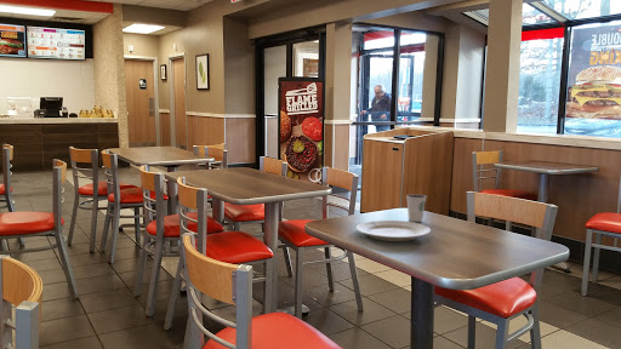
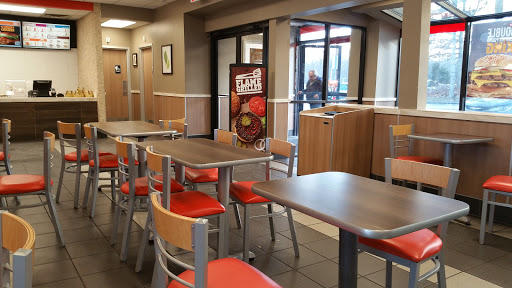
- chinaware [354,219,432,242]
- dixie cup [405,193,428,223]
